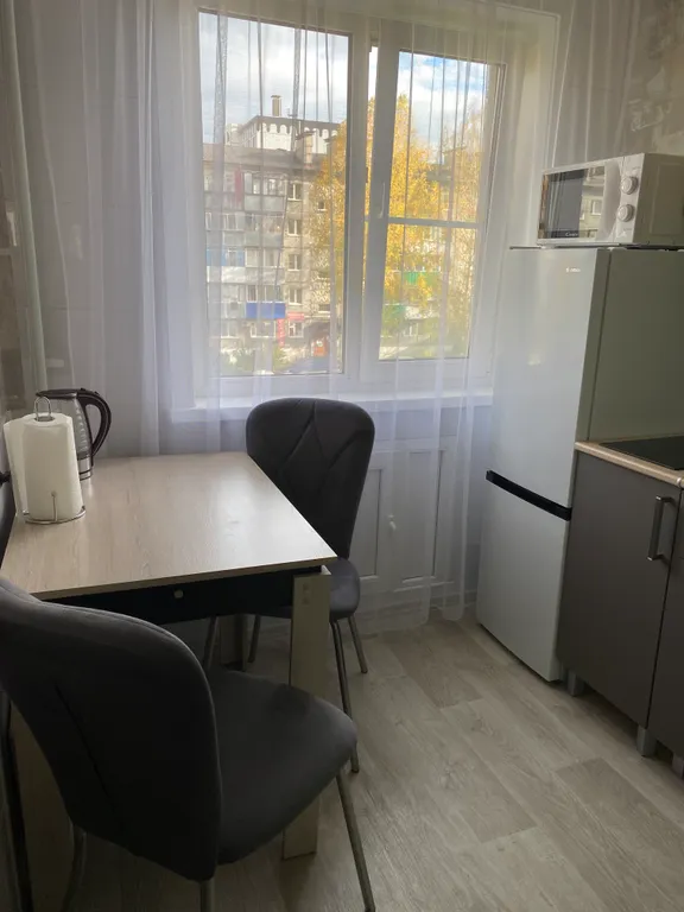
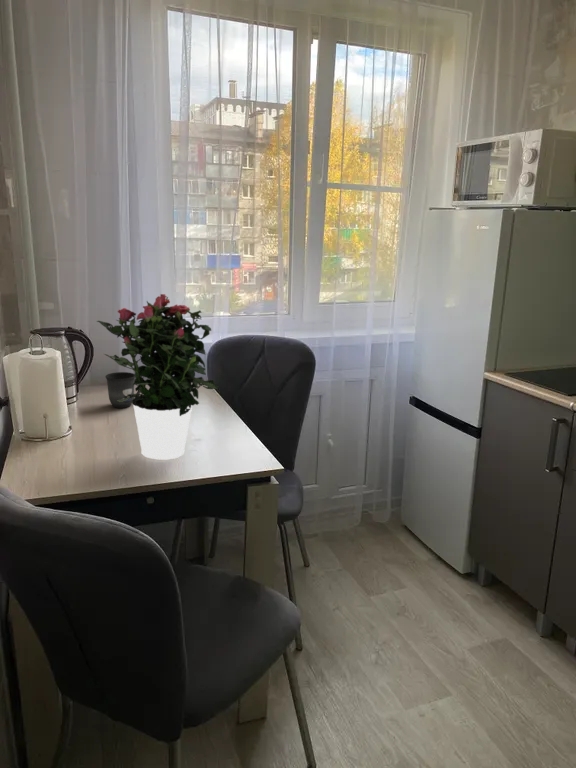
+ potted flower [96,293,219,461]
+ mug [105,371,141,409]
